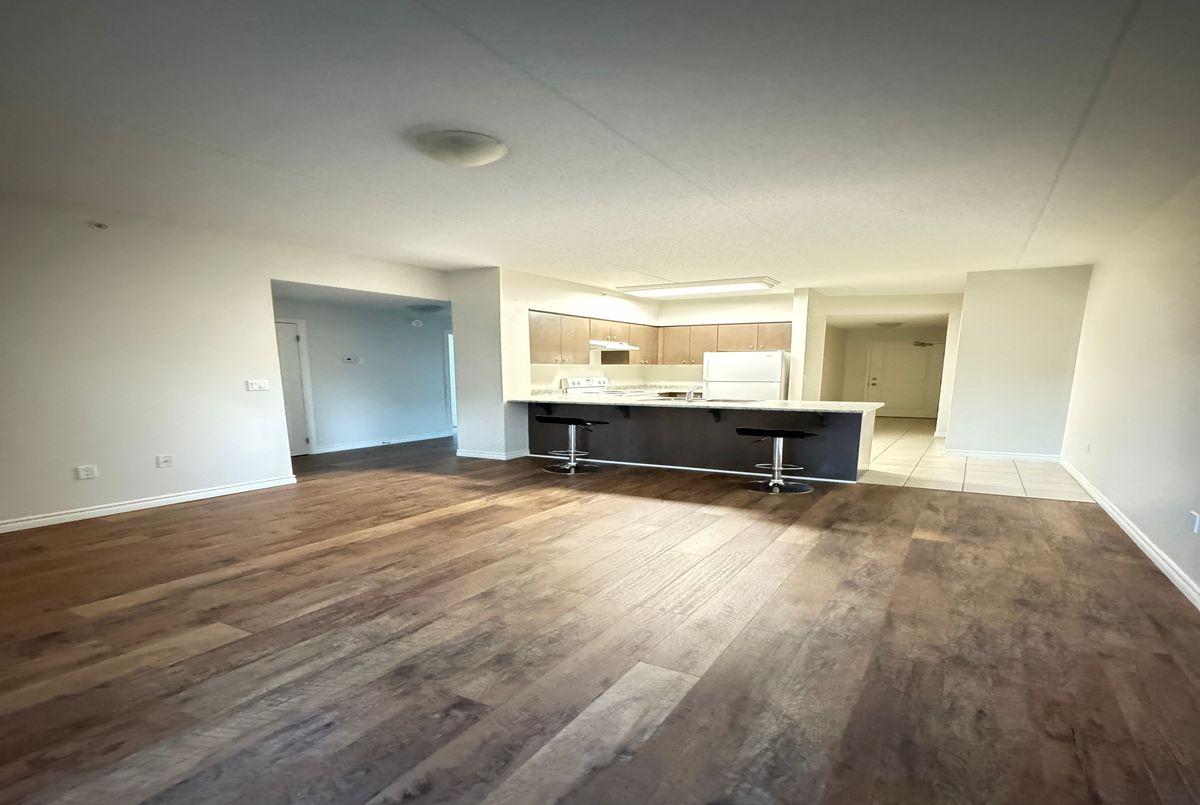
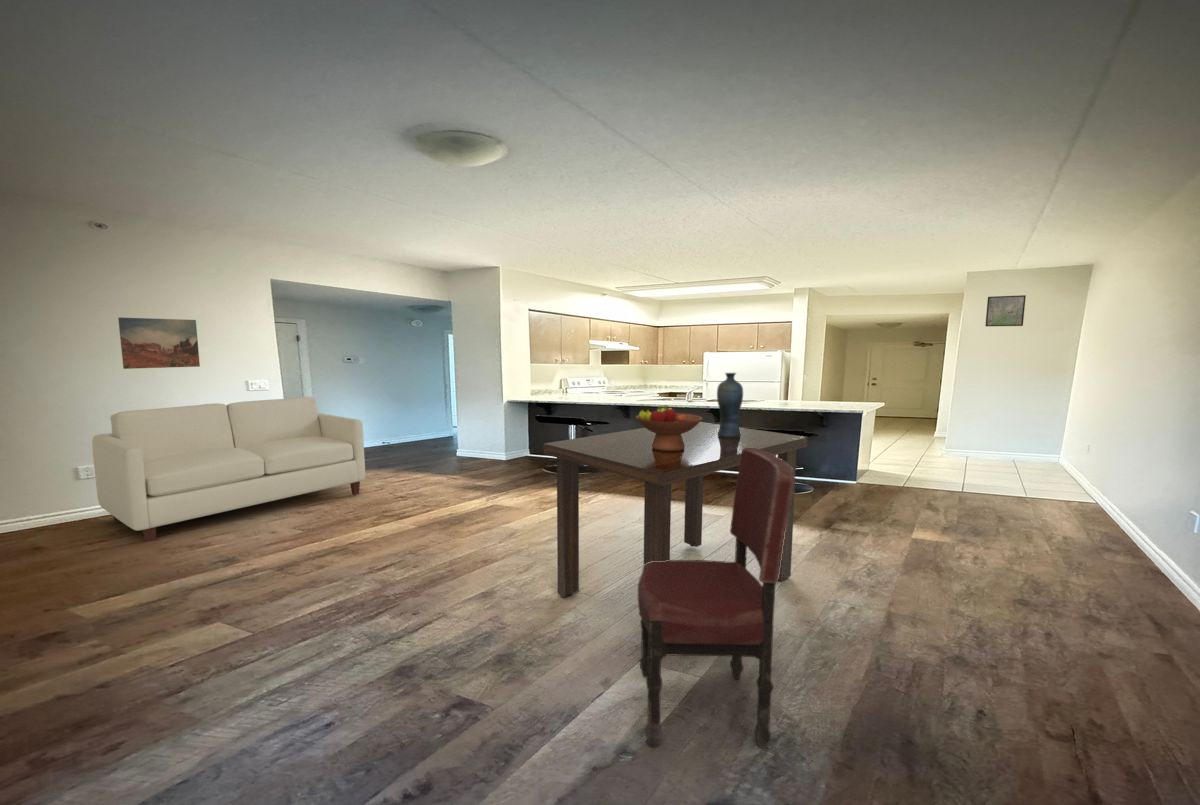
+ dining table [543,421,808,598]
+ vase [716,372,744,438]
+ dining chair [637,448,796,750]
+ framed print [984,294,1027,327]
+ wall art [117,316,201,370]
+ sofa [91,396,366,543]
+ fruit bowl [635,404,703,451]
